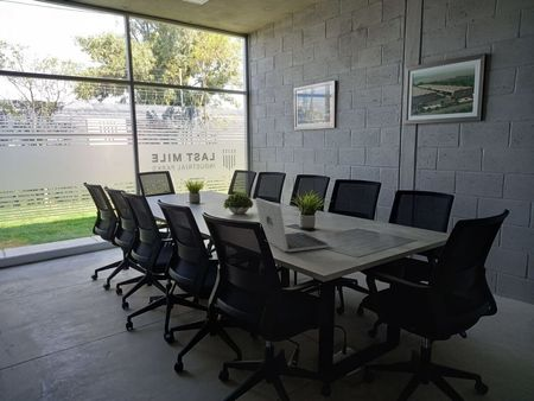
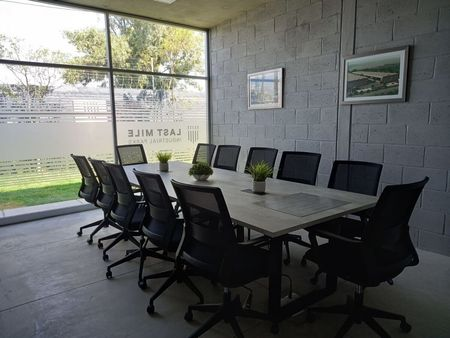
- laptop [254,197,330,253]
